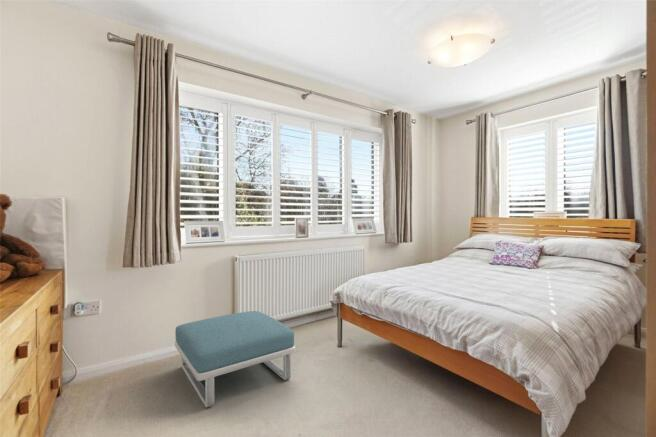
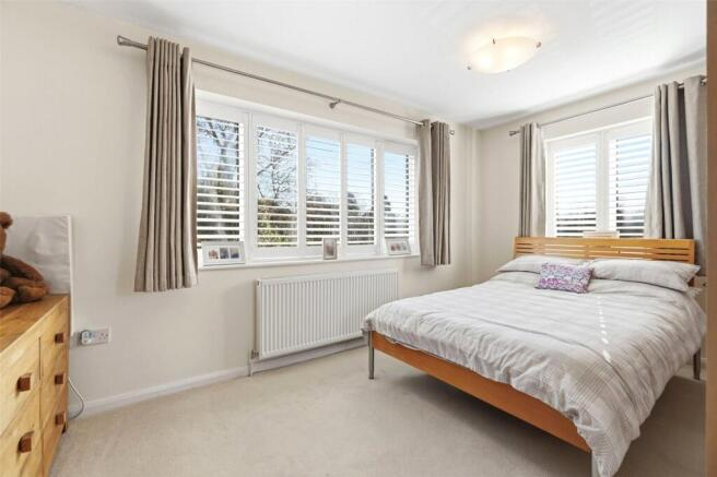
- footstool [174,310,296,408]
